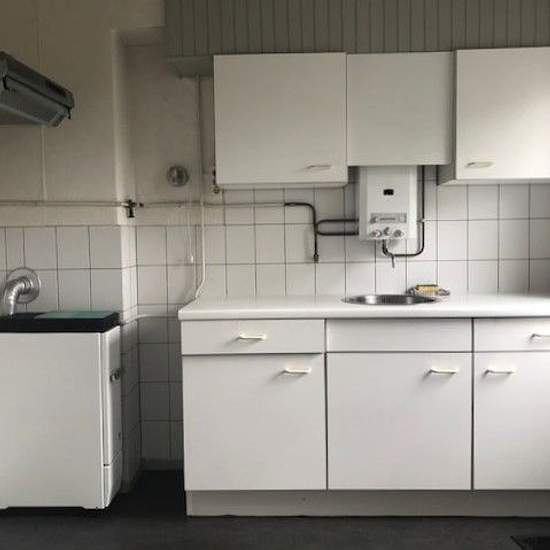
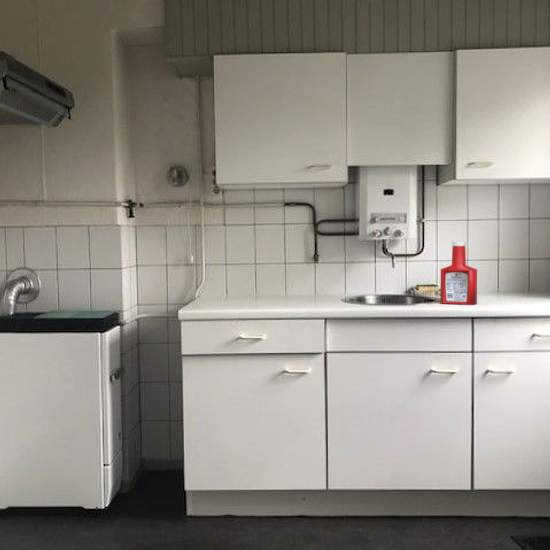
+ soap bottle [439,241,478,306]
